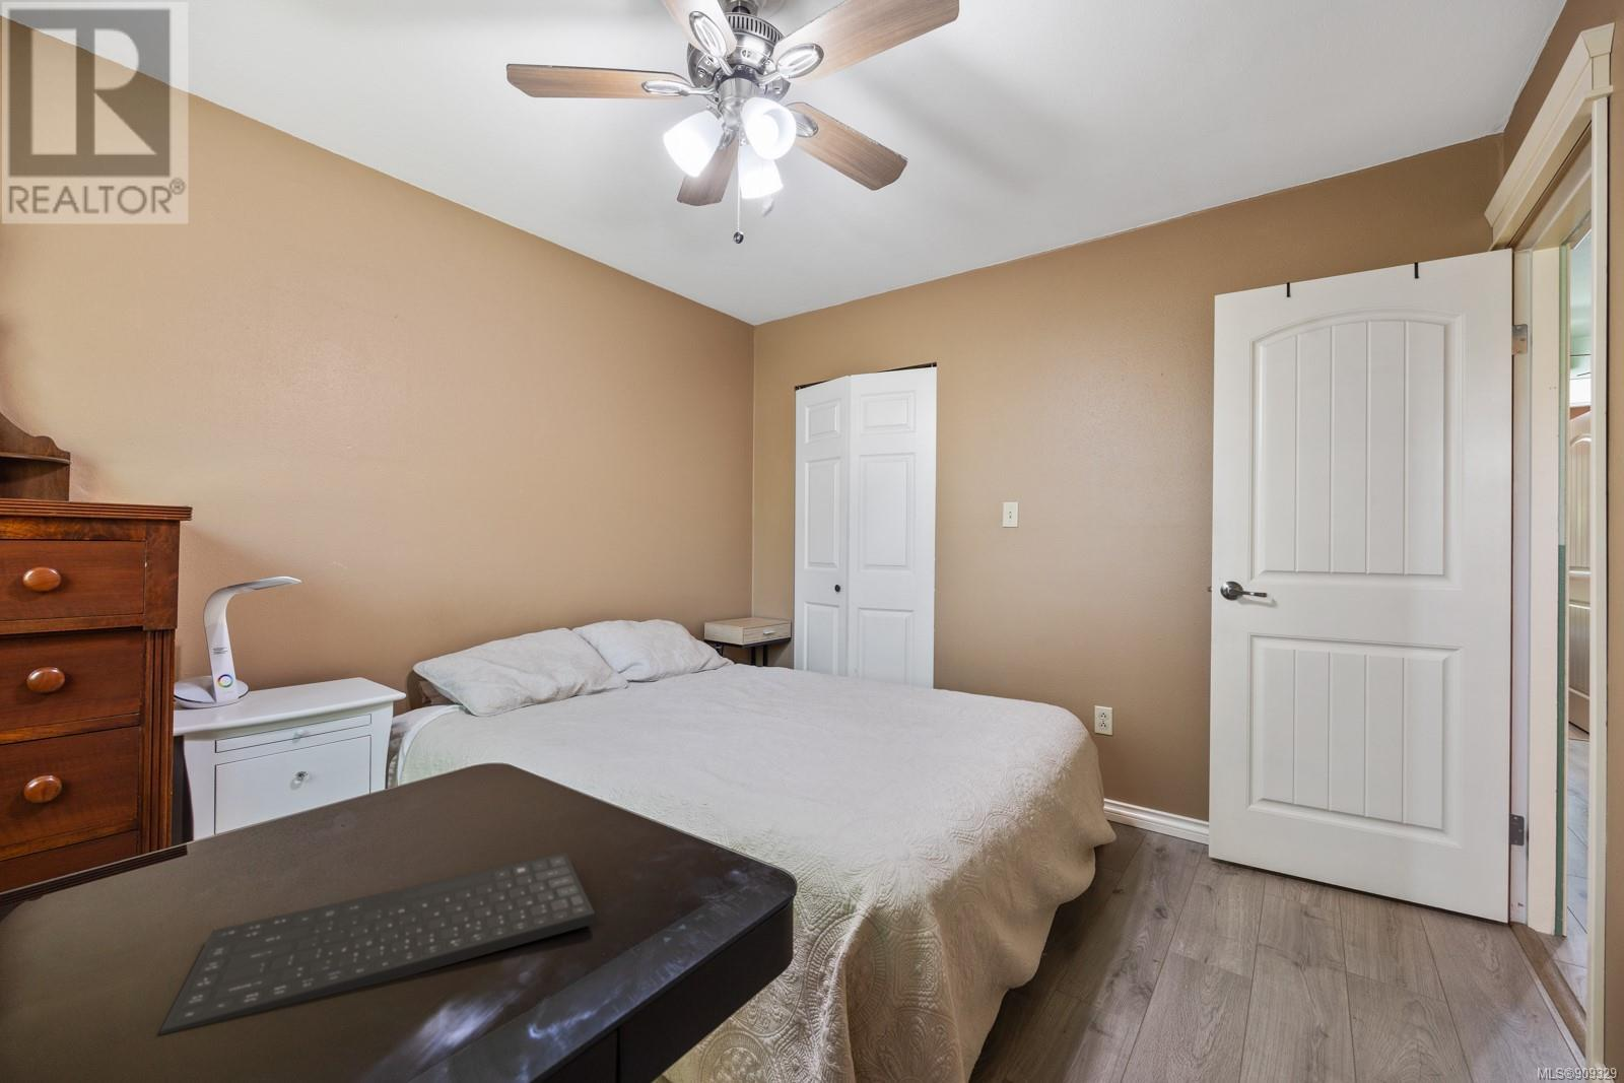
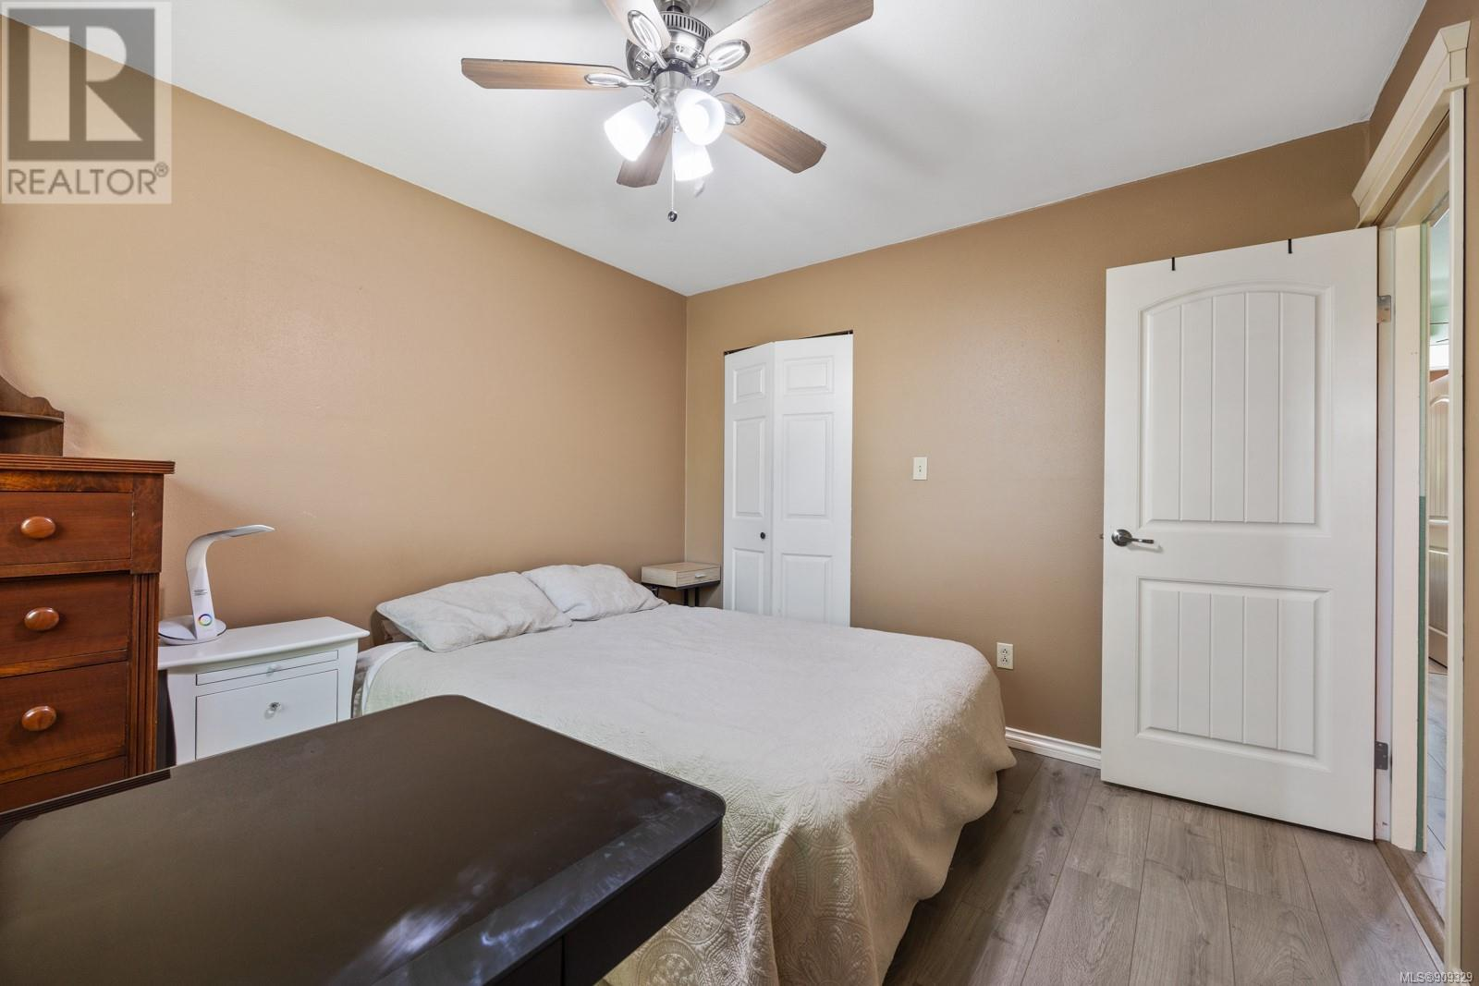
- keyboard [158,852,596,1036]
